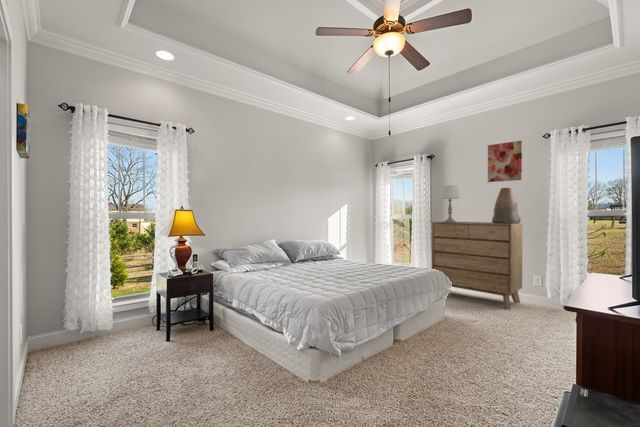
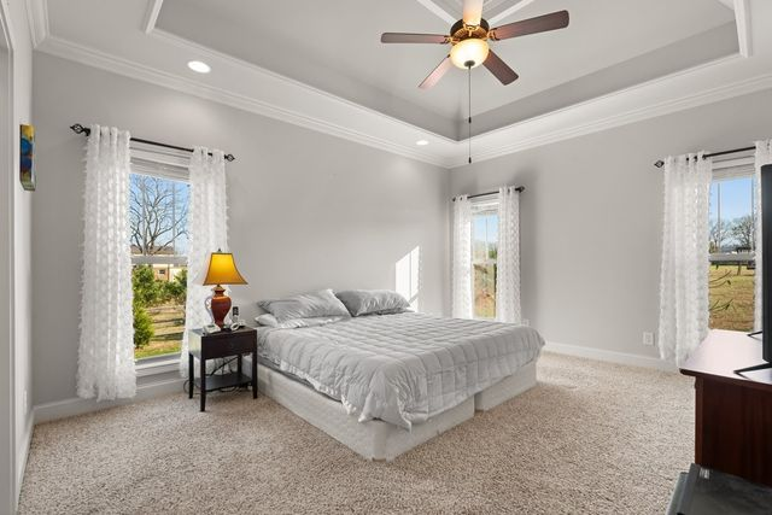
- table lamp [439,185,461,222]
- dresser [431,220,523,311]
- wall art [487,140,523,183]
- decorative urn [491,187,522,223]
